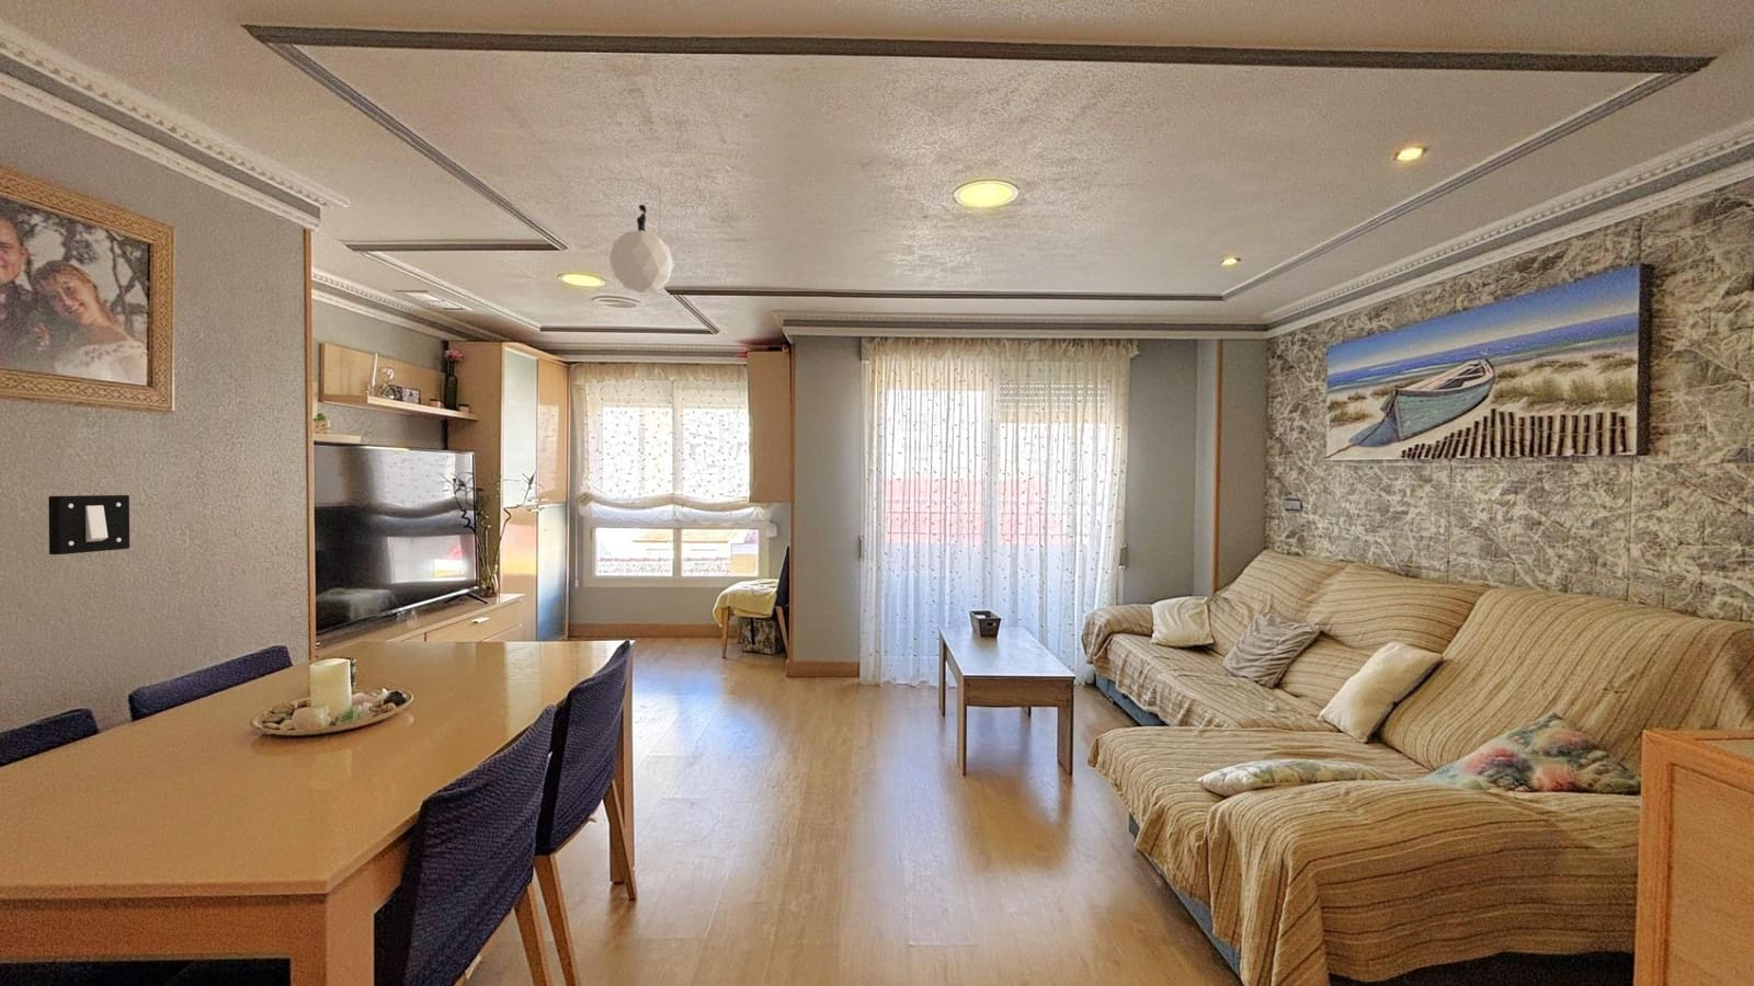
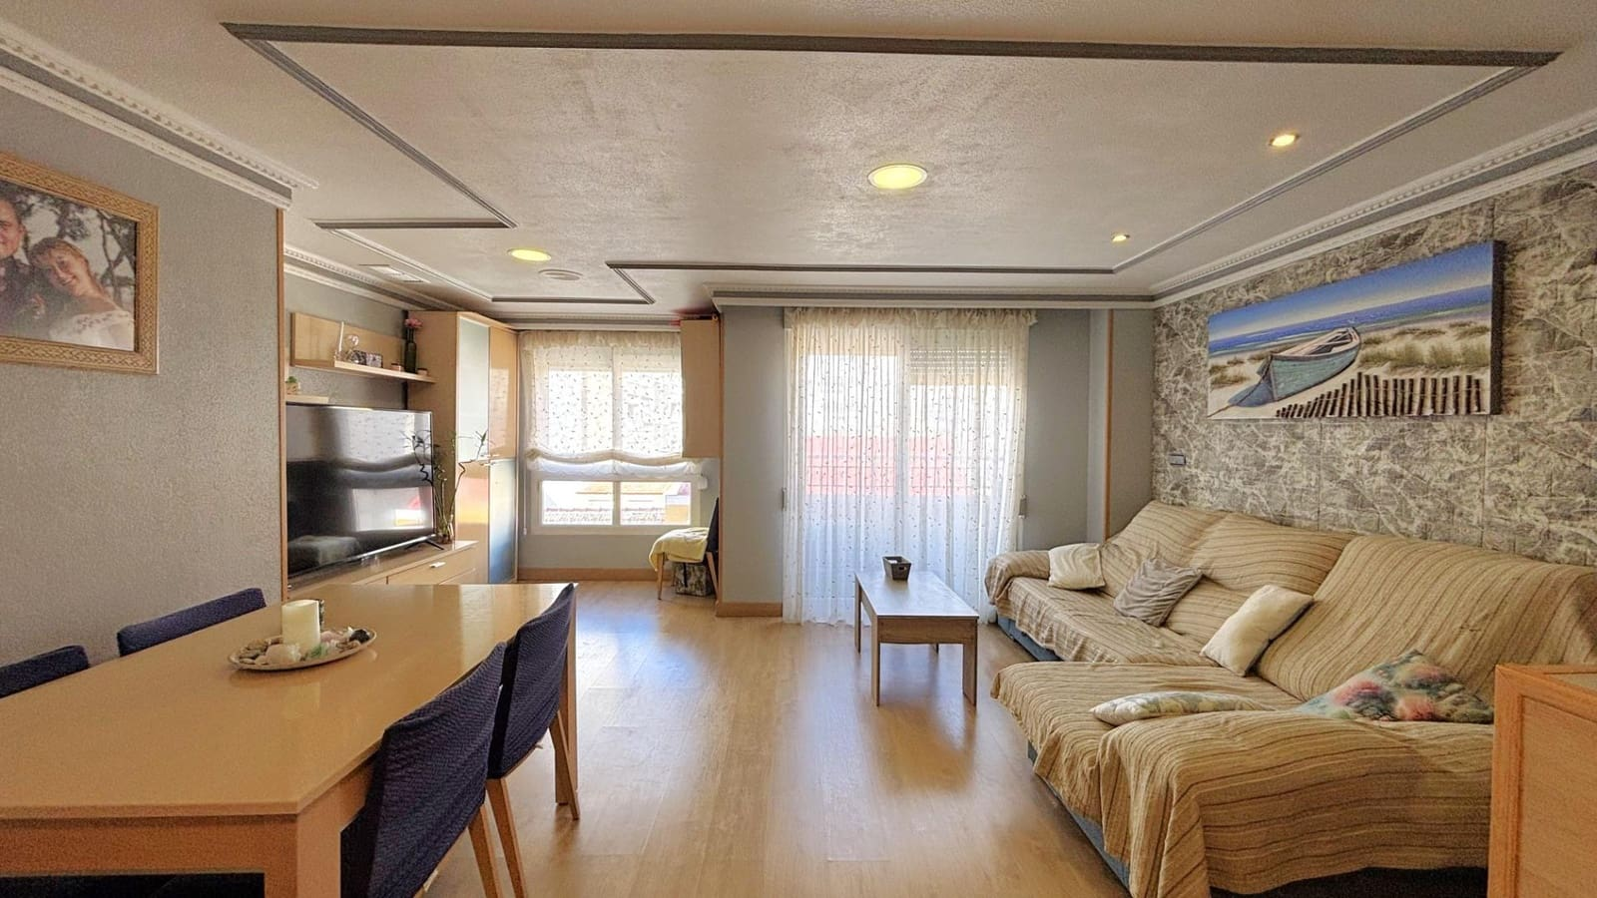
- light switch [47,494,130,555]
- pendant lamp [608,189,675,294]
